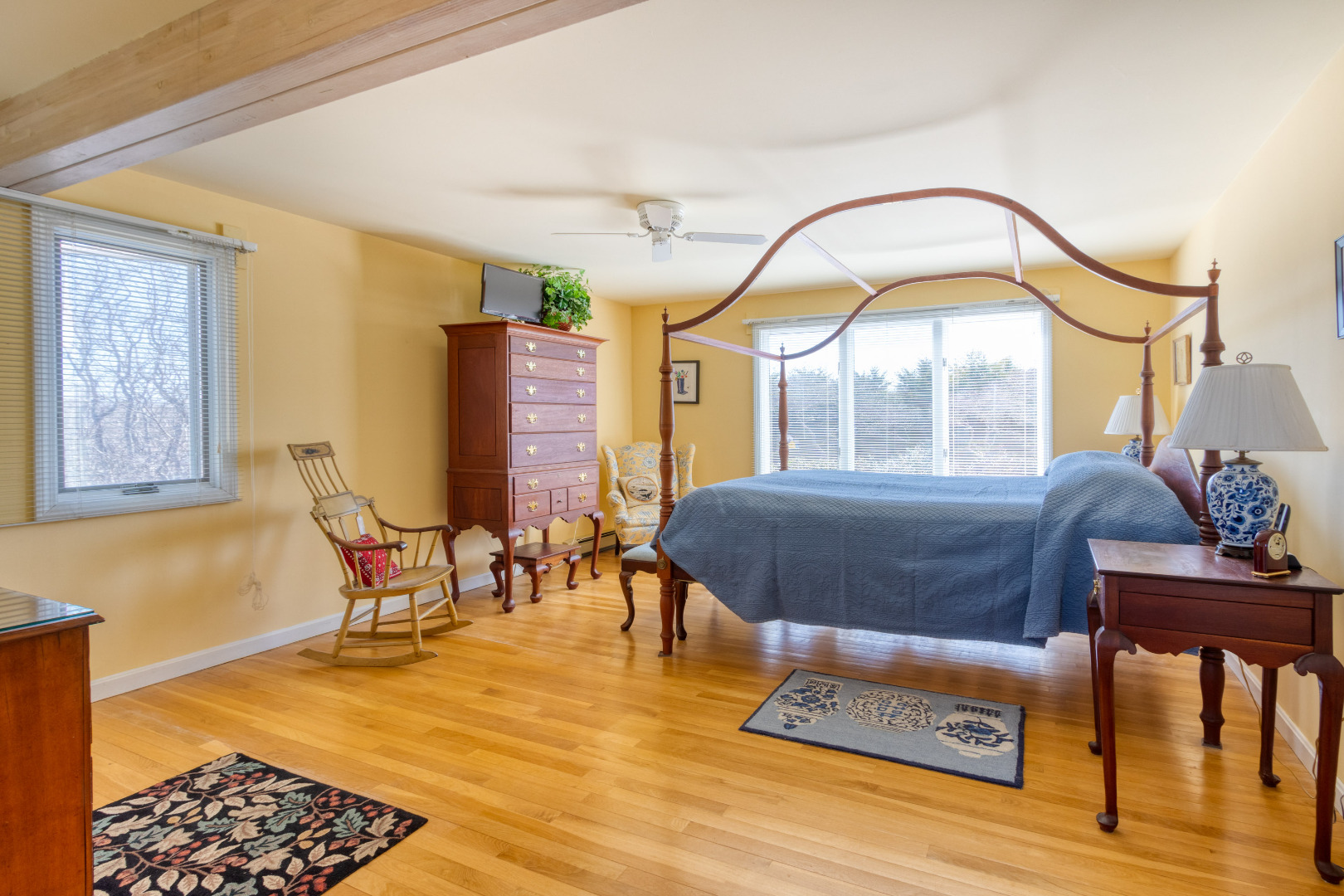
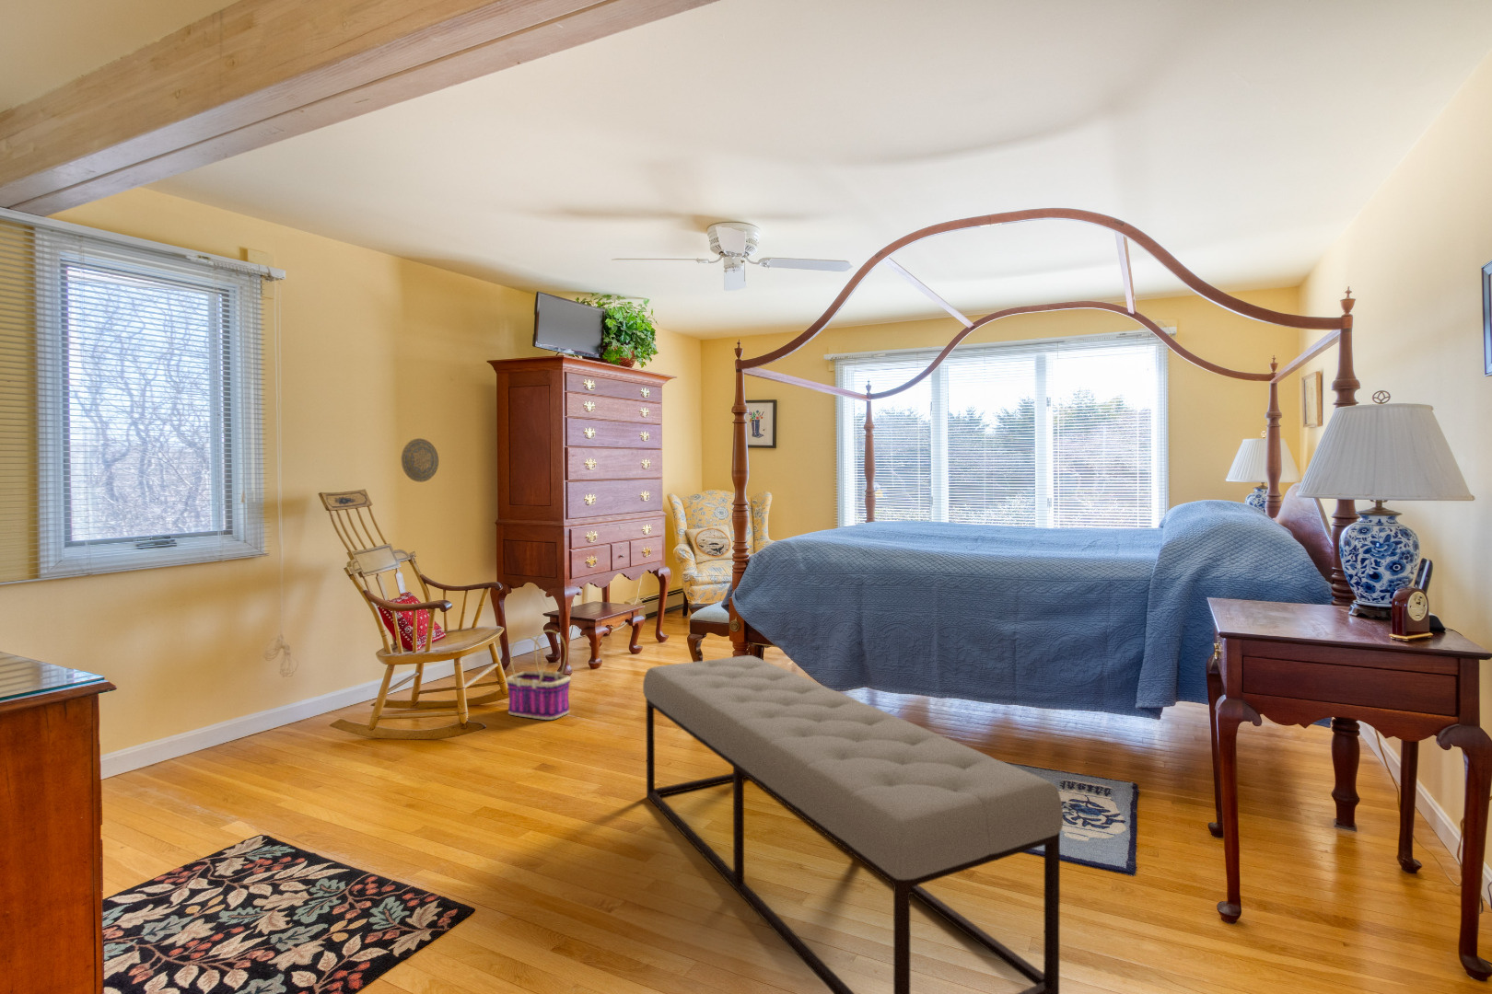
+ bench [642,655,1063,994]
+ decorative plate [400,437,440,484]
+ basket [505,629,572,721]
